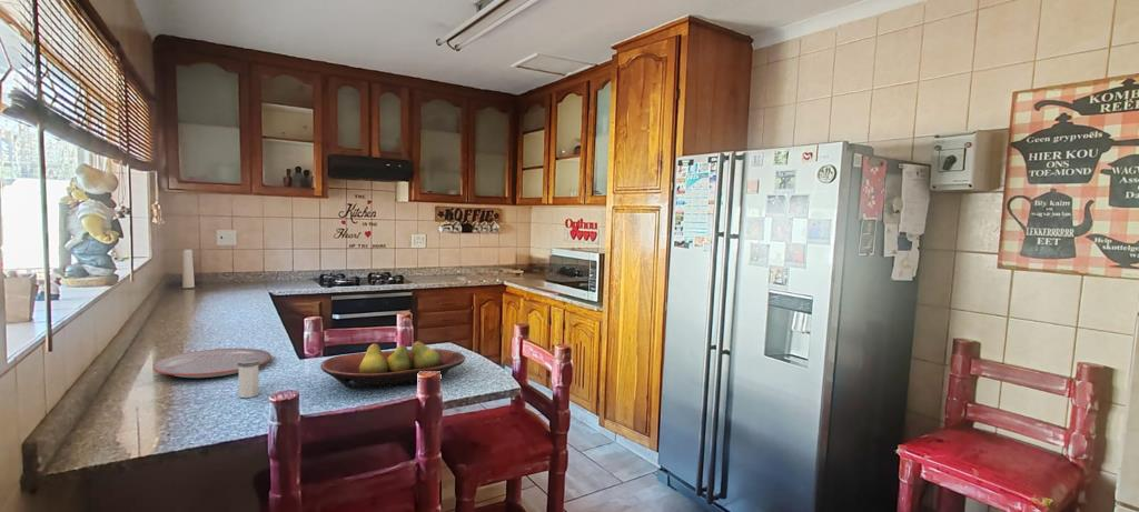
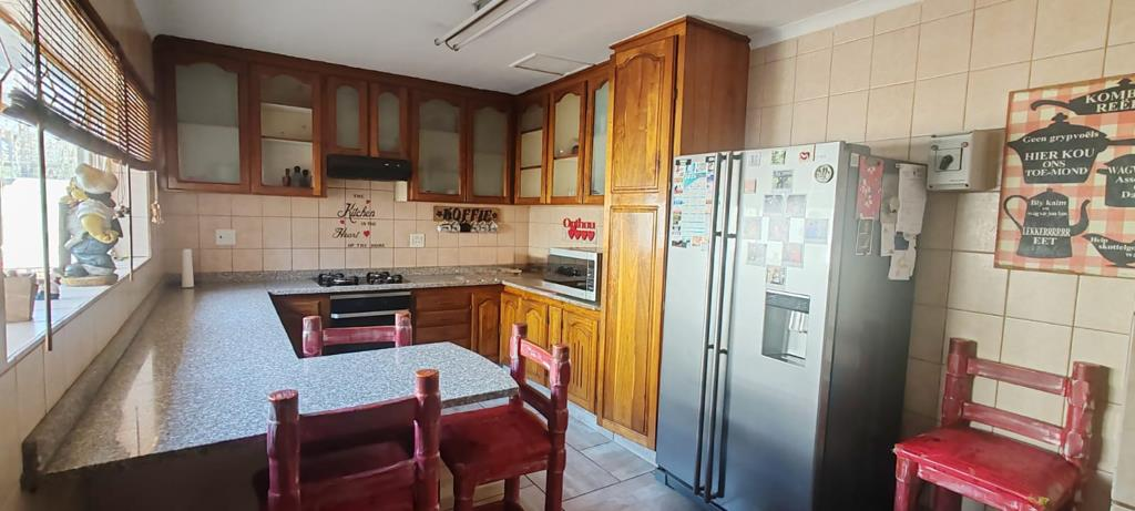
- salt shaker [238,359,259,399]
- fruit bowl [319,341,466,389]
- plate [152,348,273,379]
